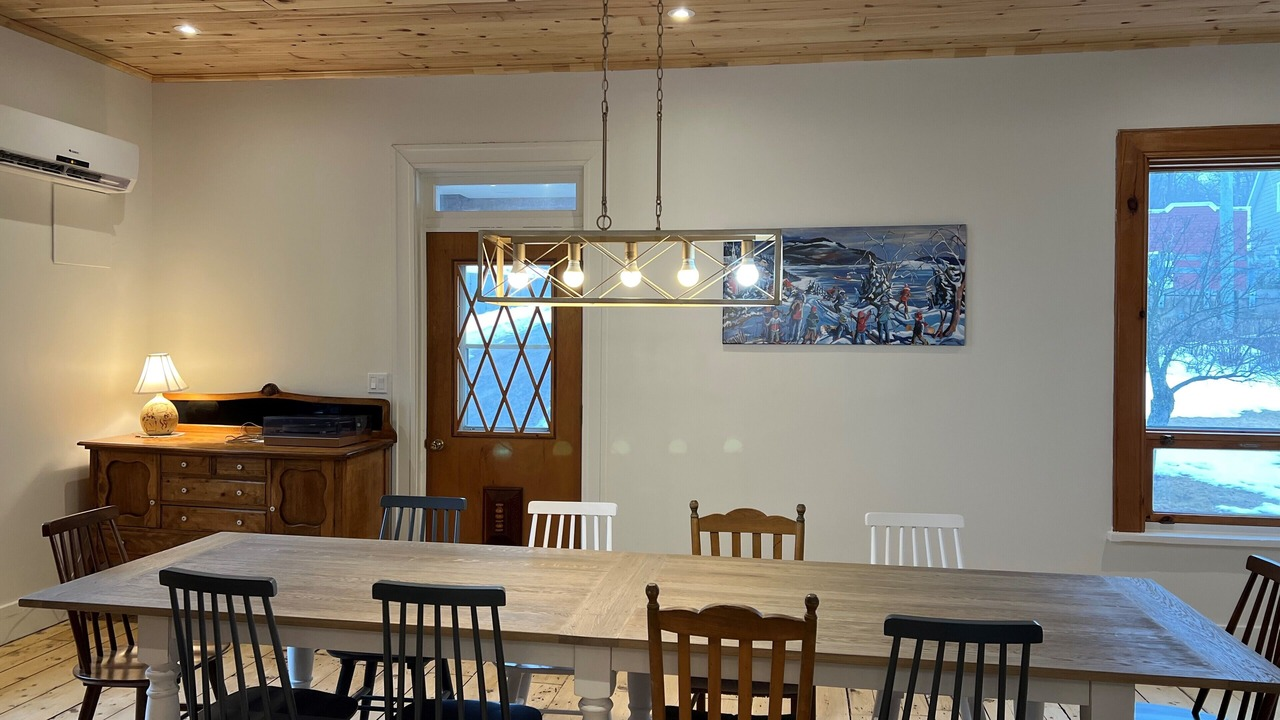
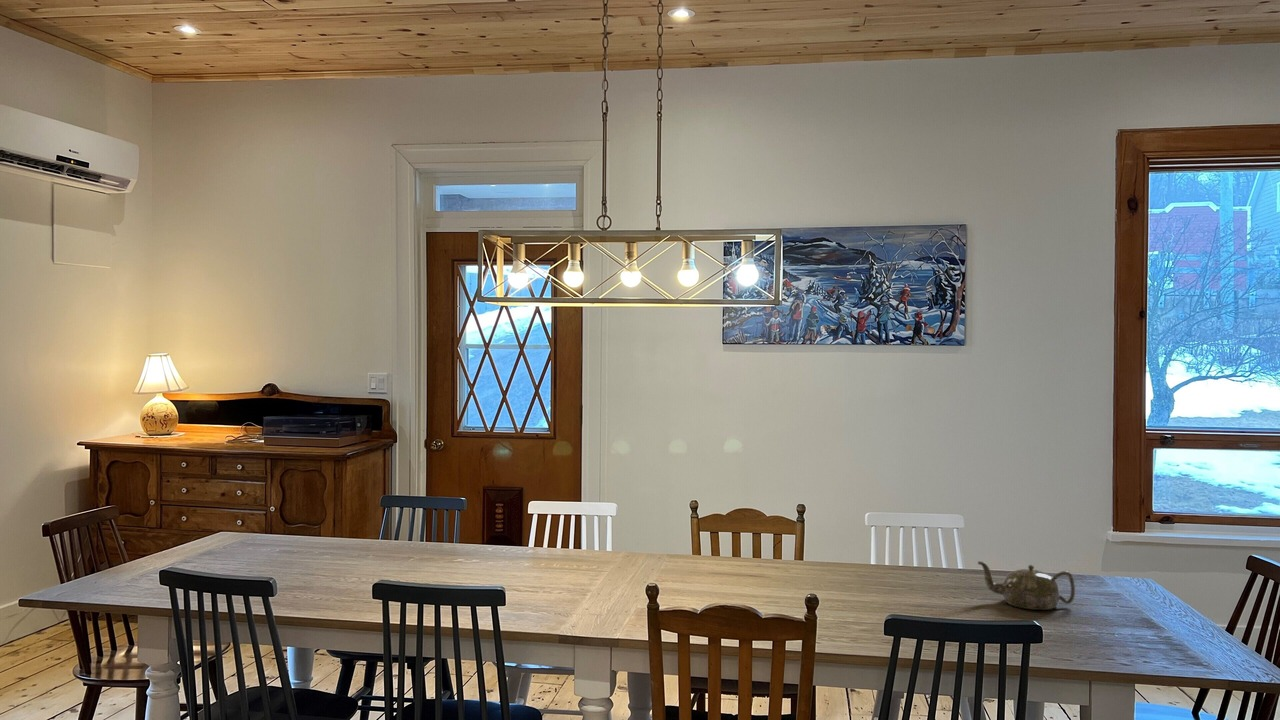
+ teapot [977,560,1076,611]
